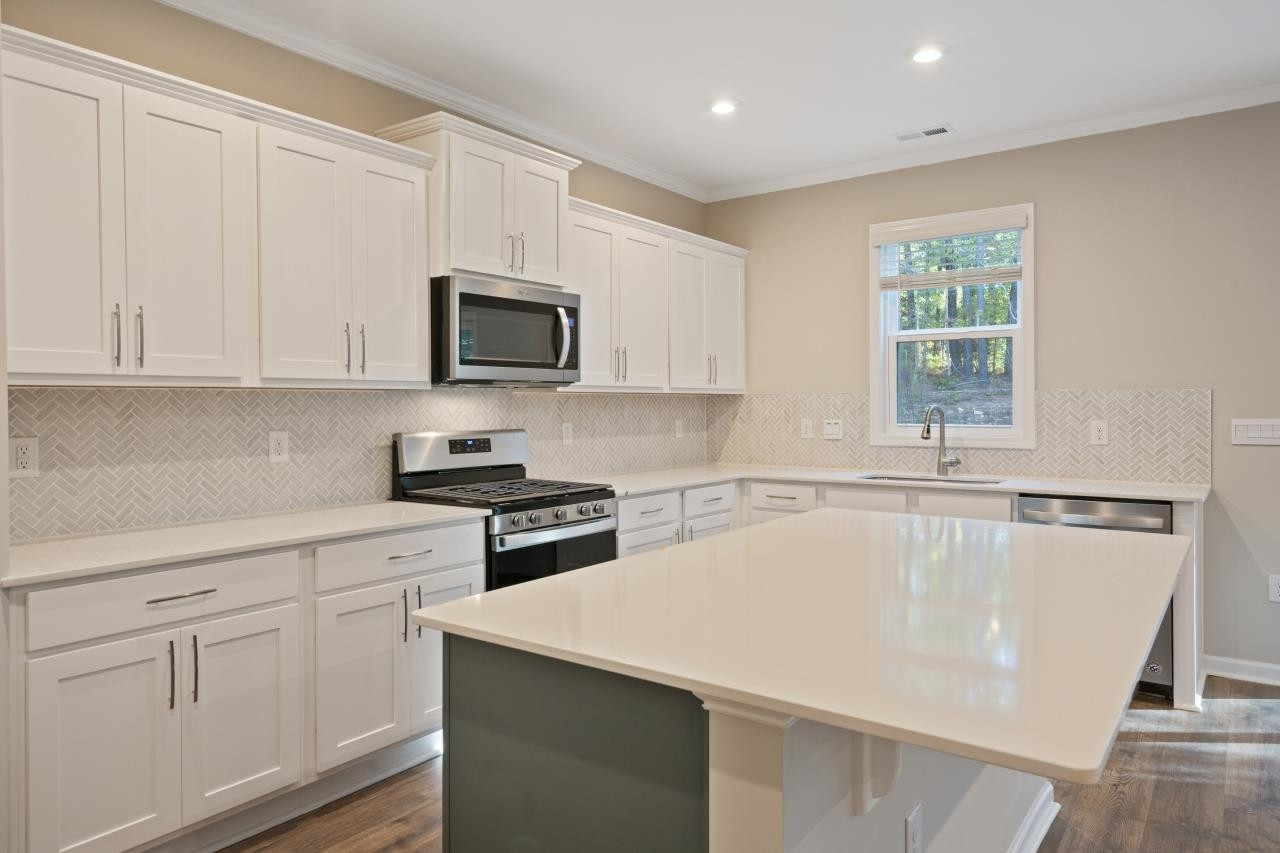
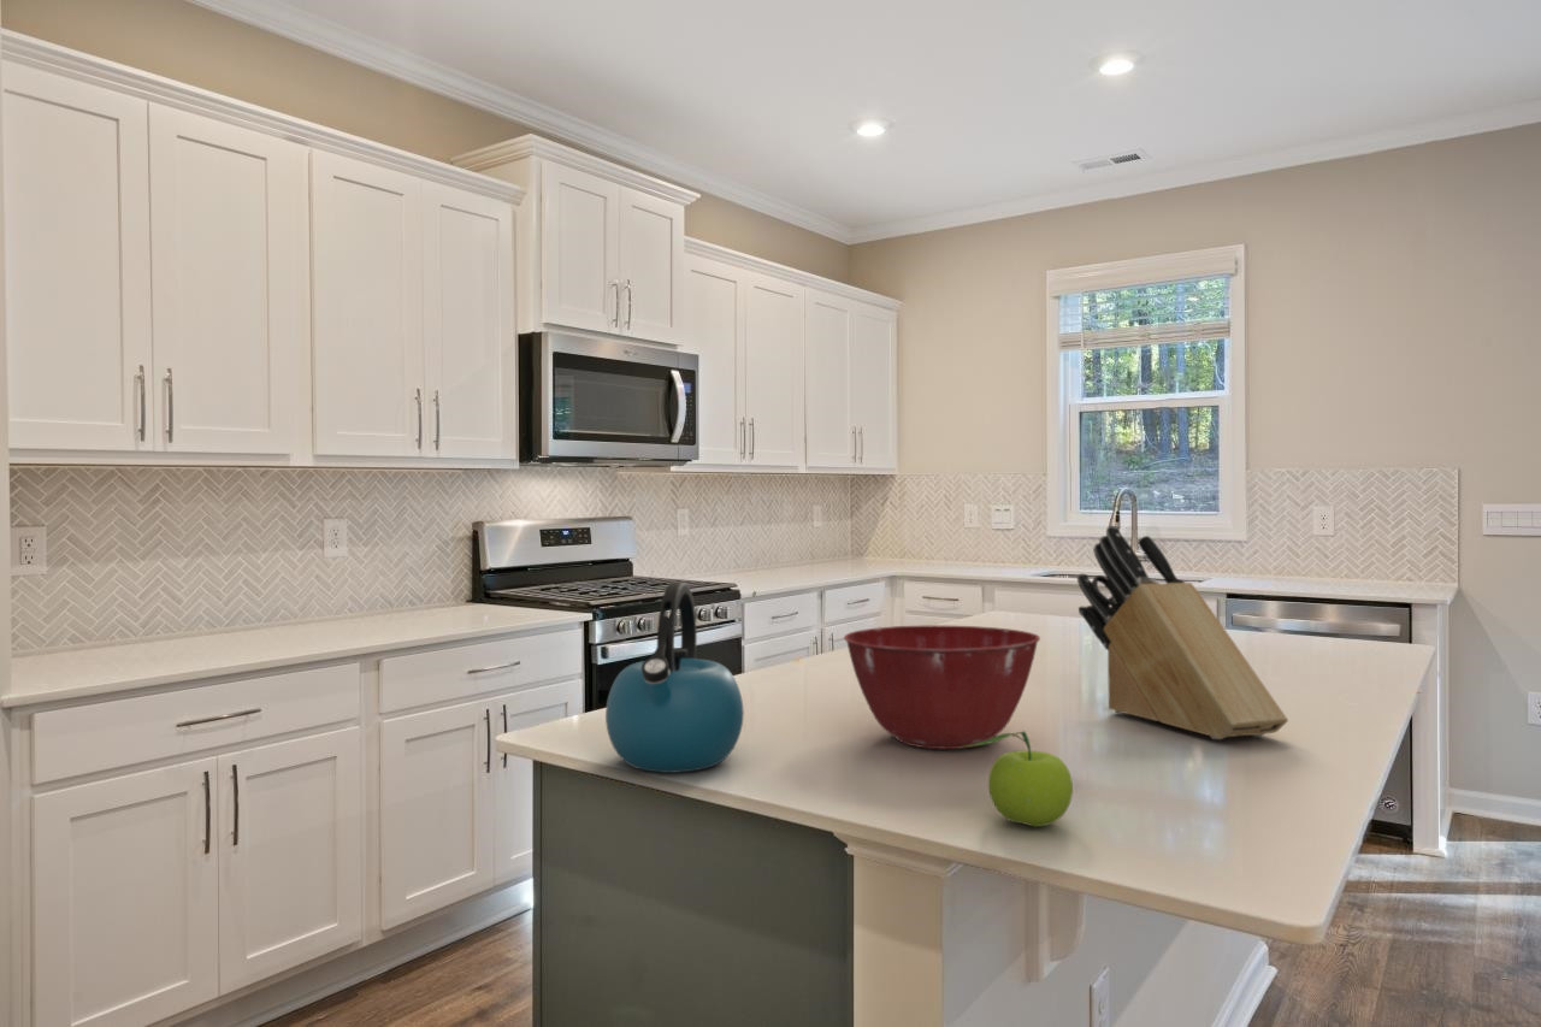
+ fruit [957,730,1074,828]
+ knife block [1076,525,1289,740]
+ mixing bowl [843,624,1041,750]
+ kettle [604,582,745,774]
